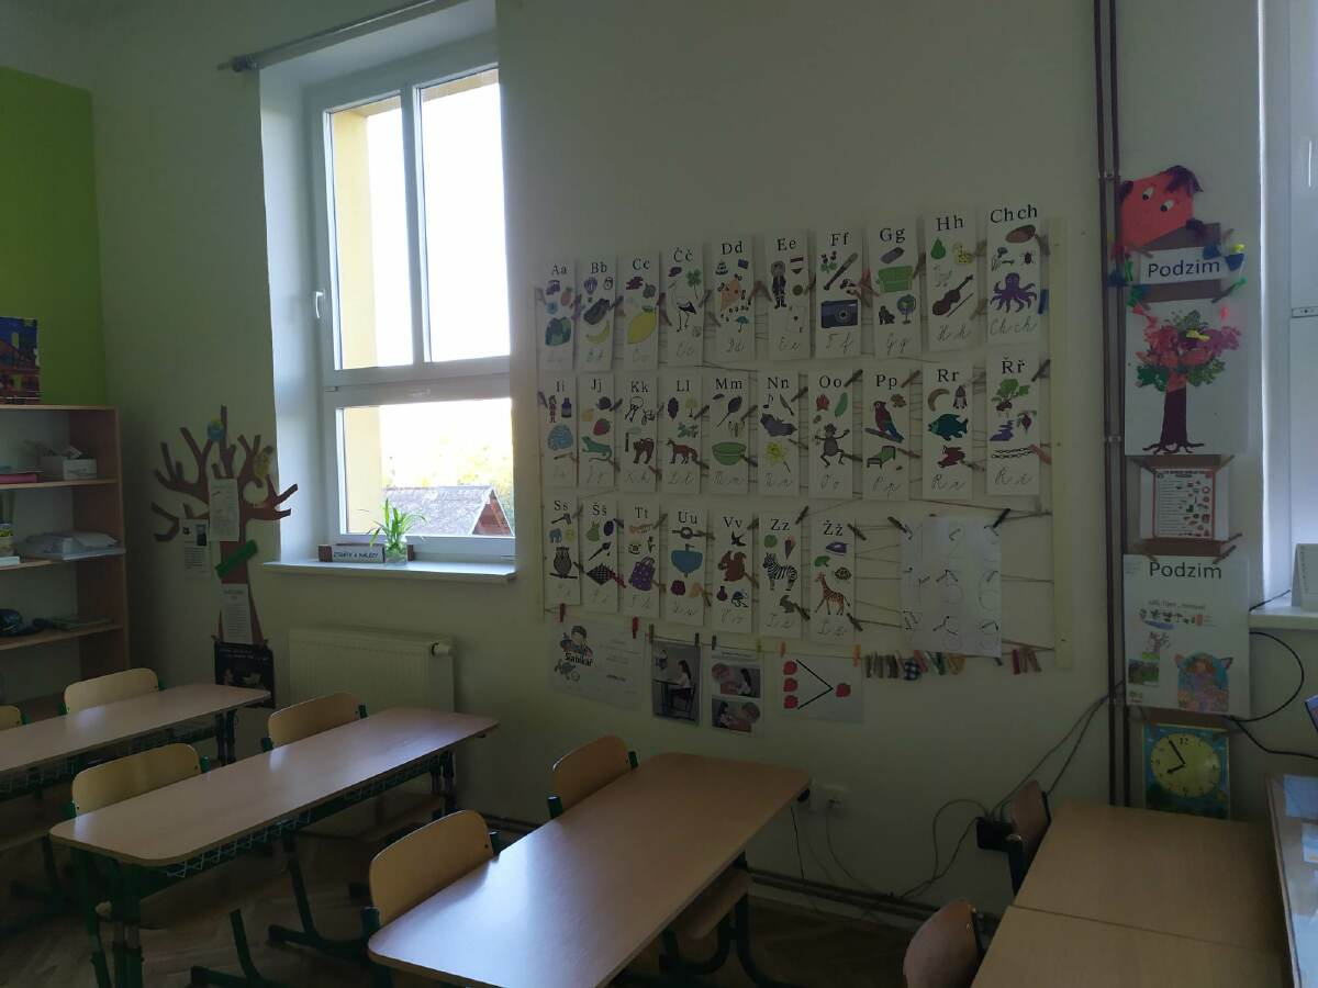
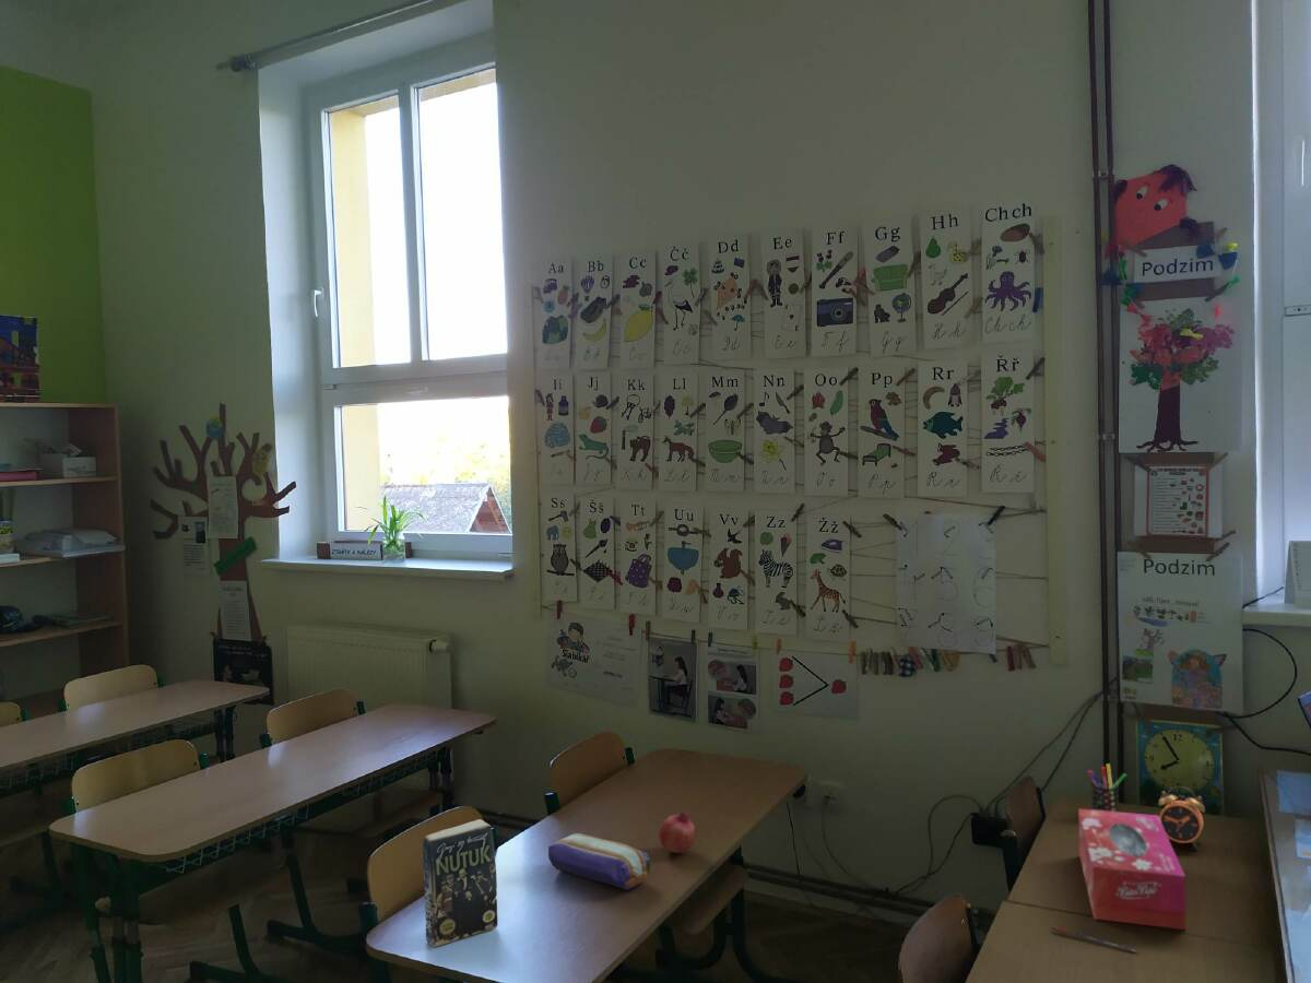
+ tissue box [1077,808,1186,931]
+ fruit [658,809,696,854]
+ pen holder [1086,762,1127,813]
+ pen [1051,926,1137,952]
+ alarm clock [1158,785,1206,851]
+ pencil case [547,832,651,891]
+ book [422,818,498,948]
